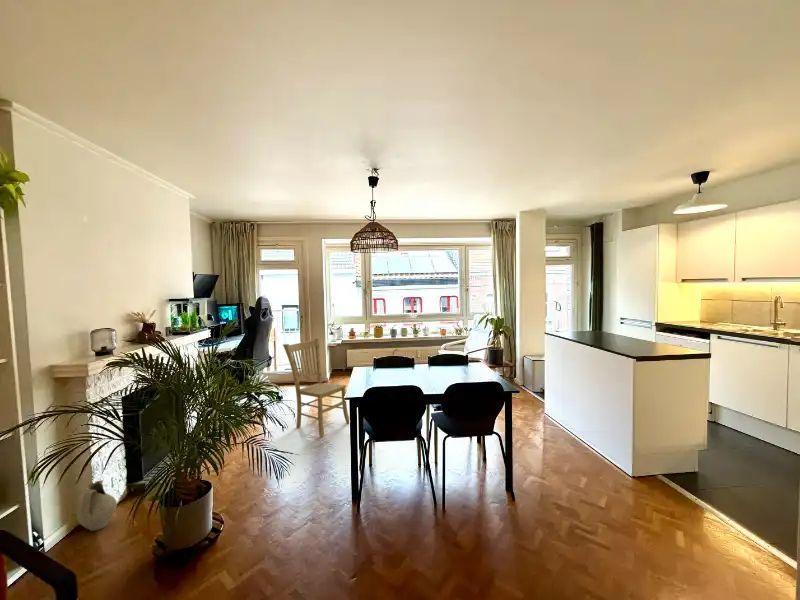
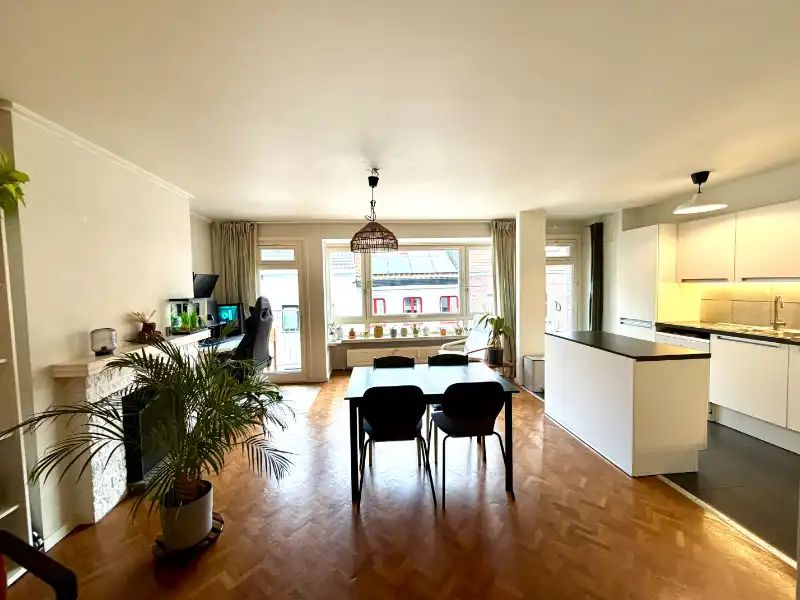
- dining chair [282,337,350,437]
- ceramic jug [76,479,118,532]
